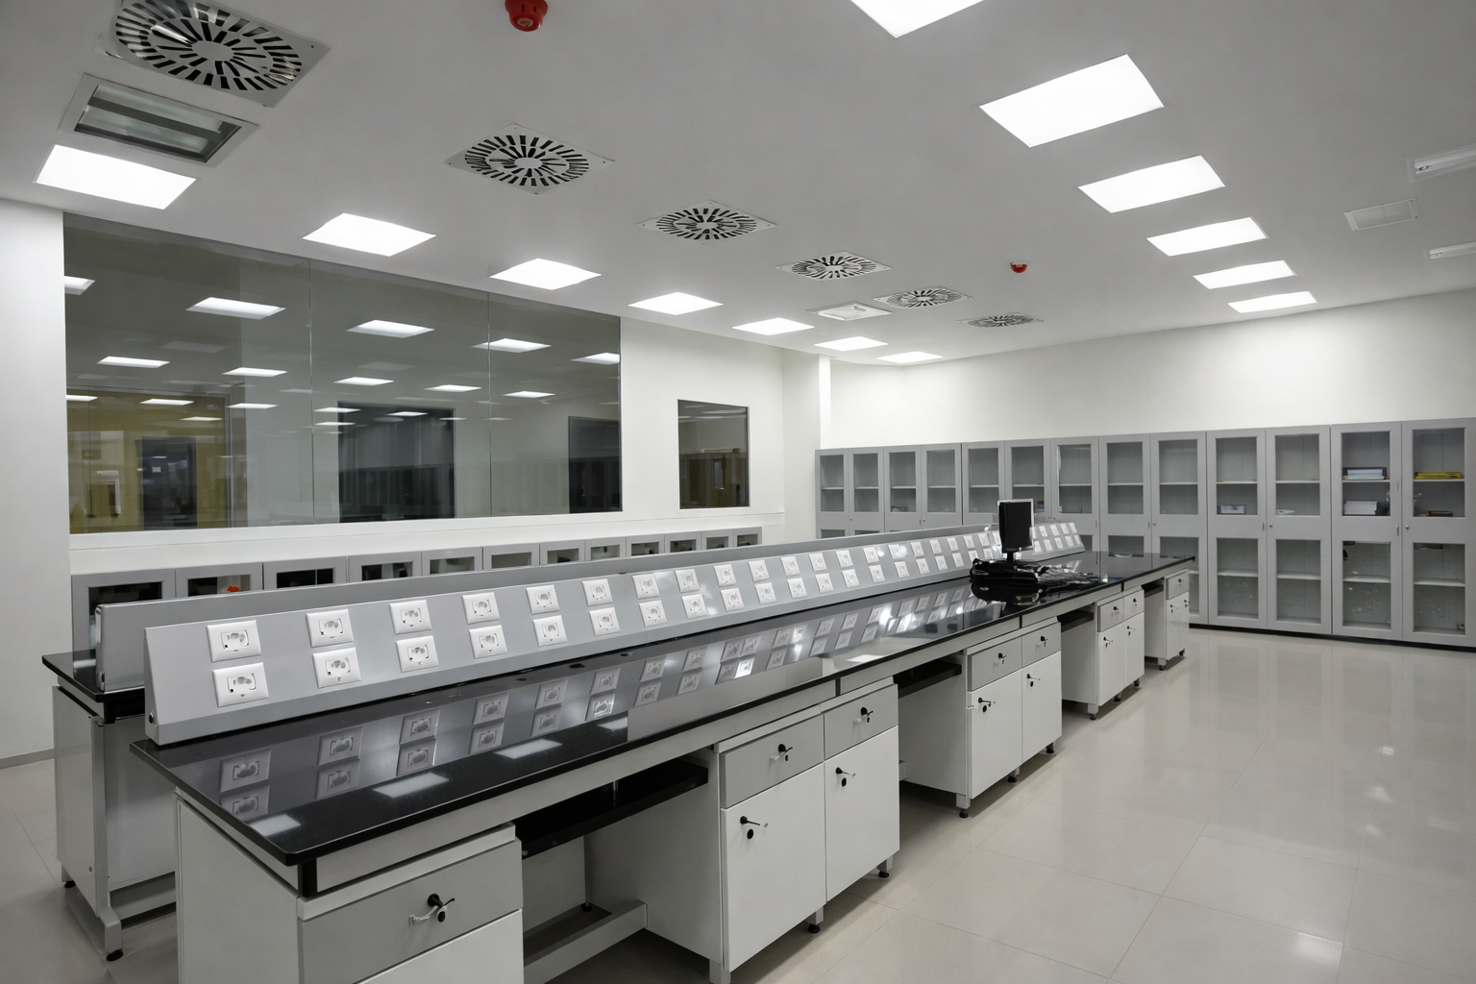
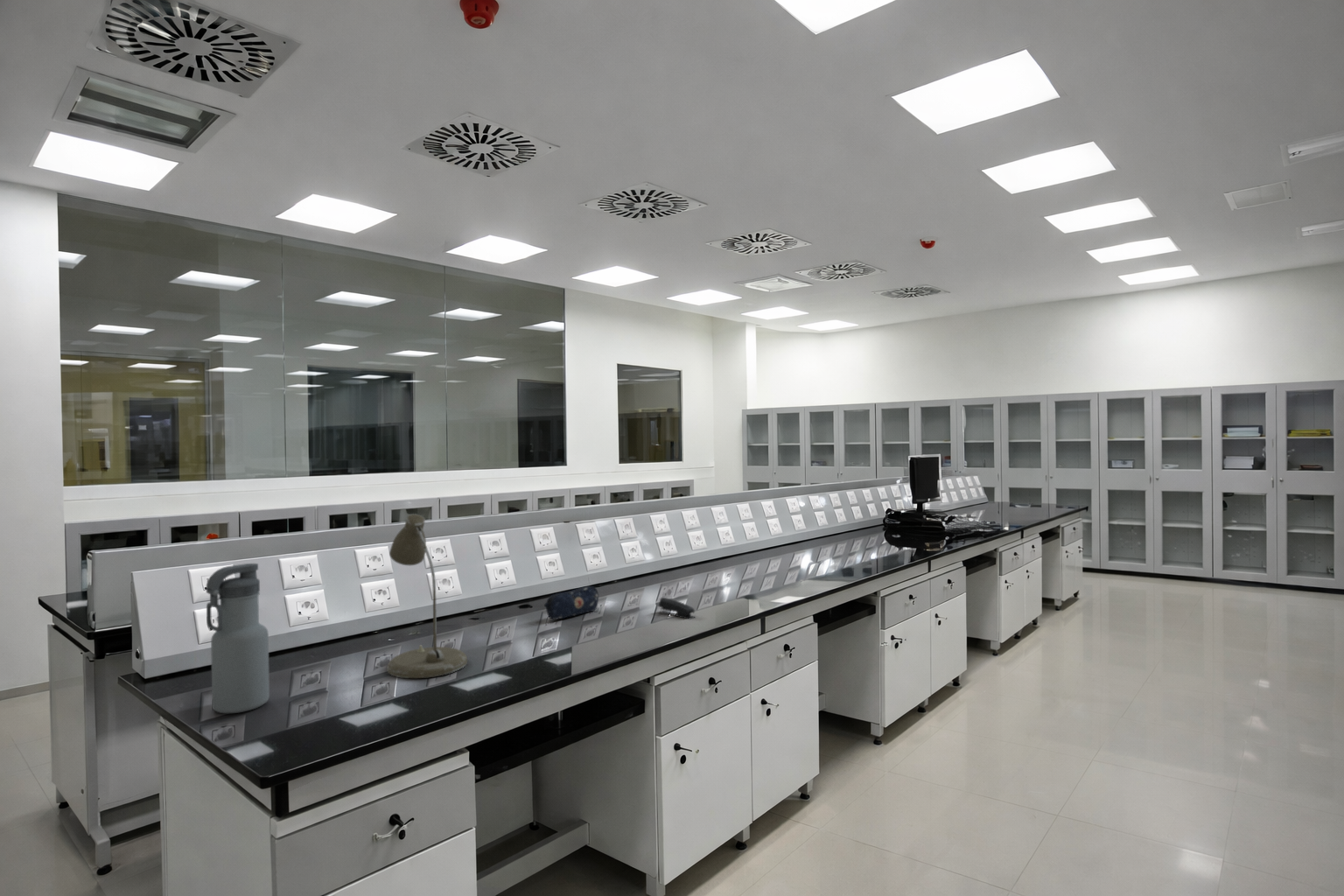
+ water bottle [205,563,270,714]
+ stapler [658,597,697,620]
+ desk lamp [386,513,468,679]
+ pencil case [543,585,599,620]
